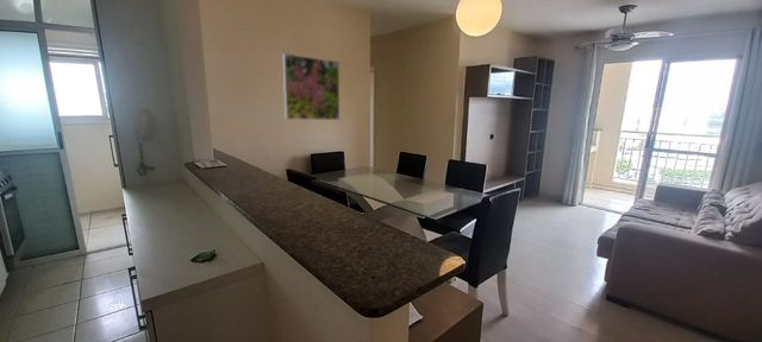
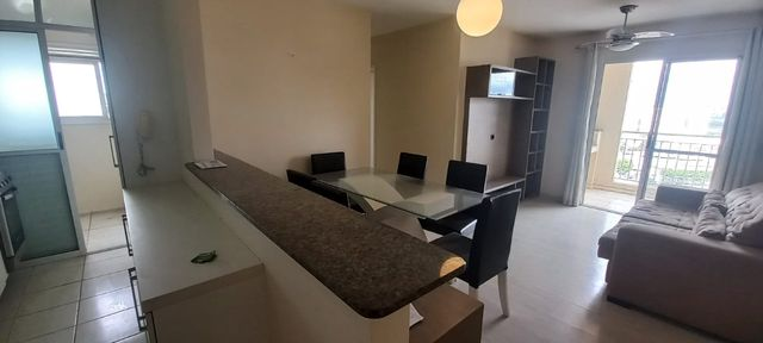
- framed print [282,52,341,121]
